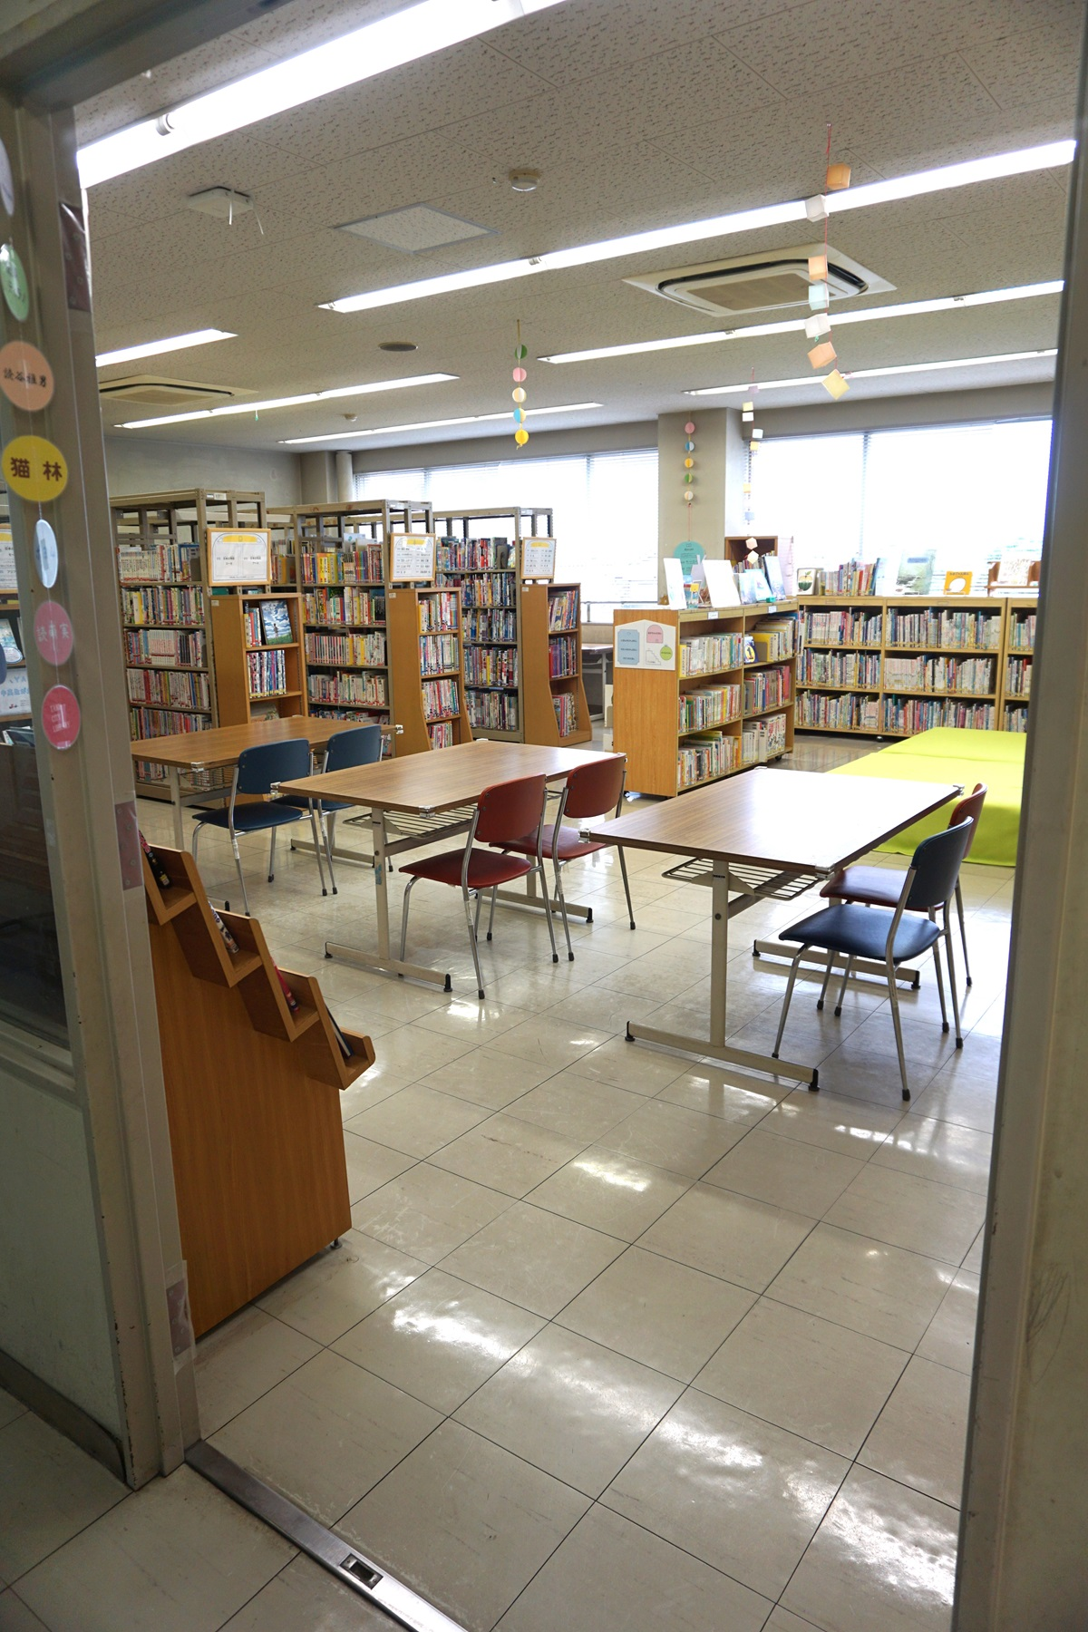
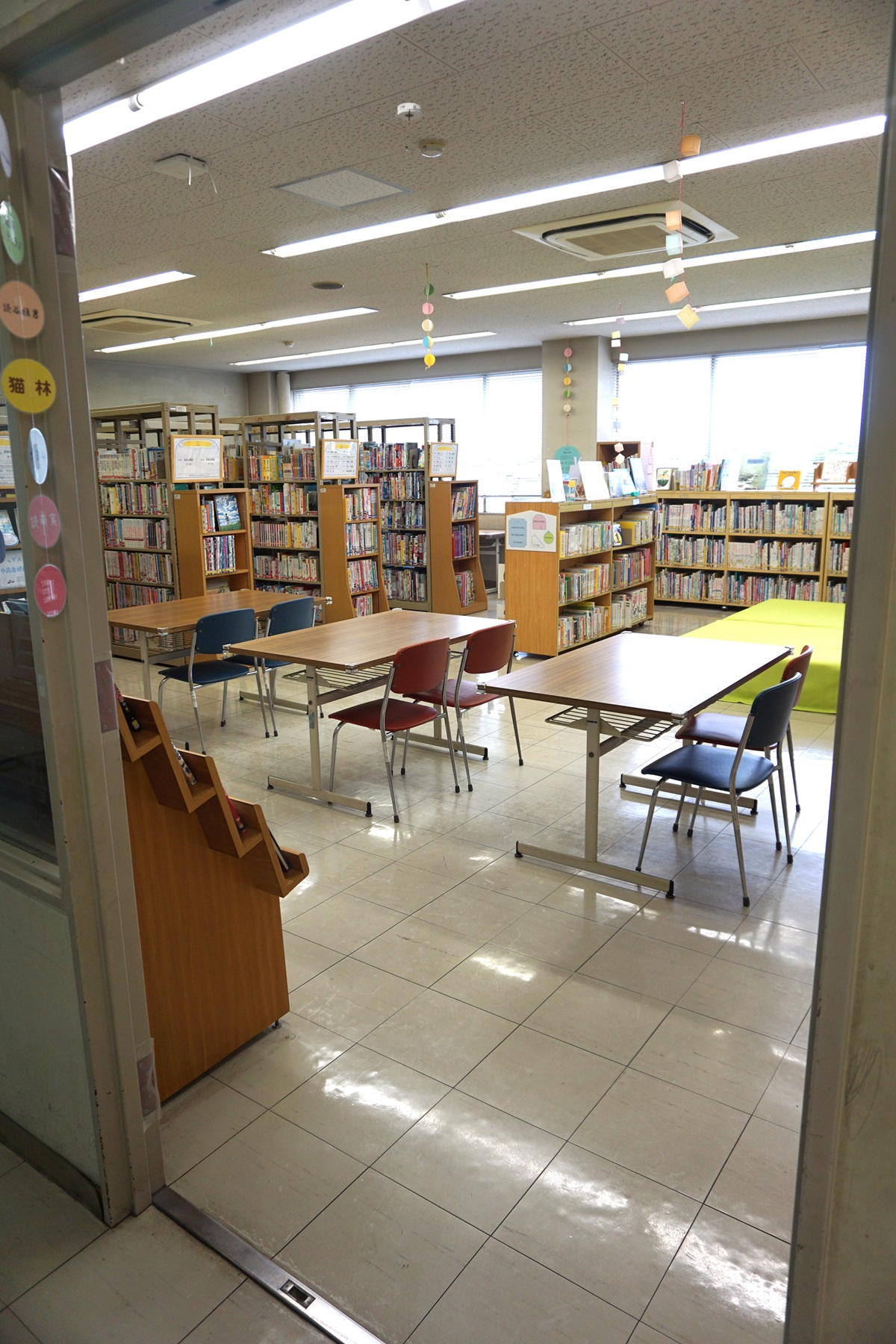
+ smoke detector [393,102,424,122]
